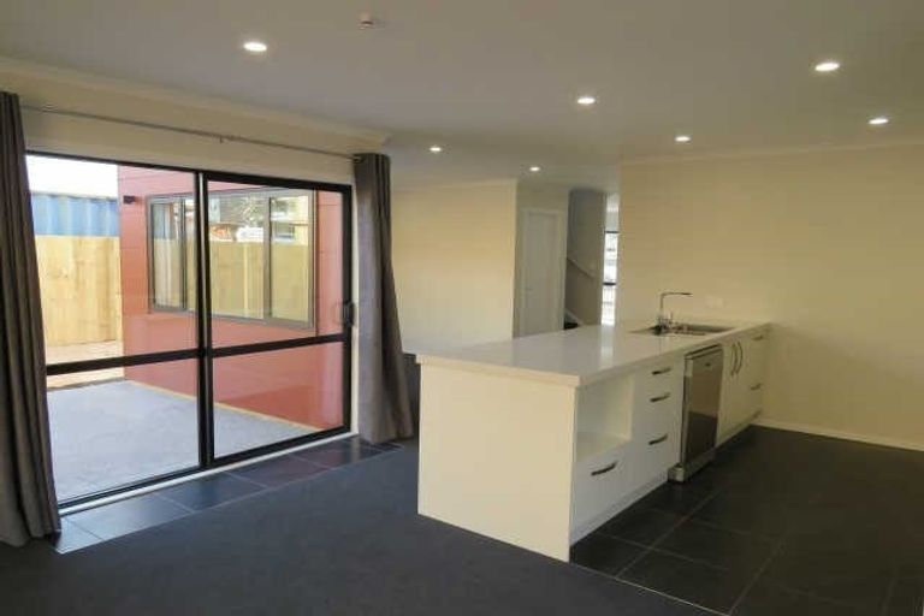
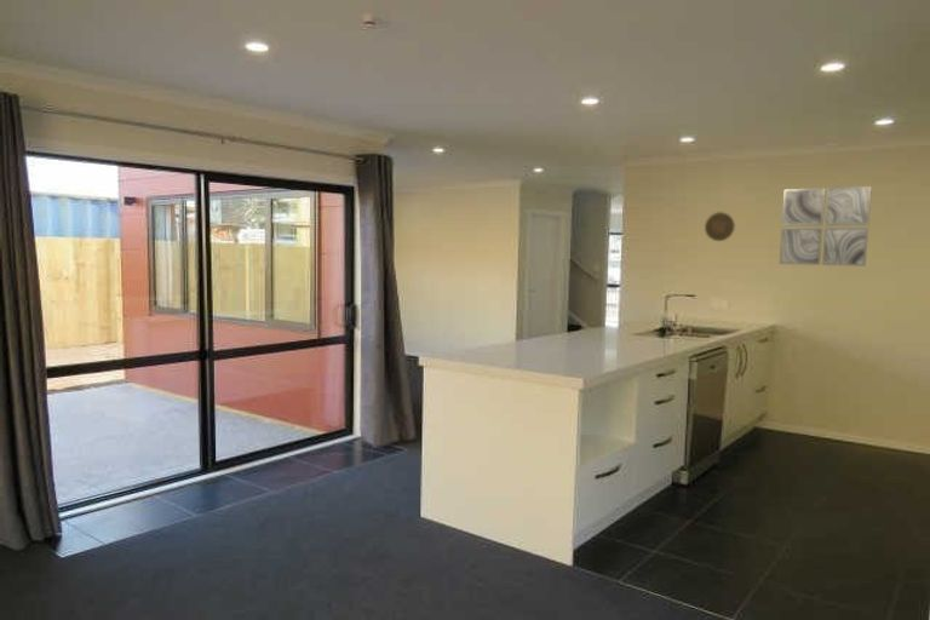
+ decorative plate [704,211,736,242]
+ wall art [779,185,873,268]
